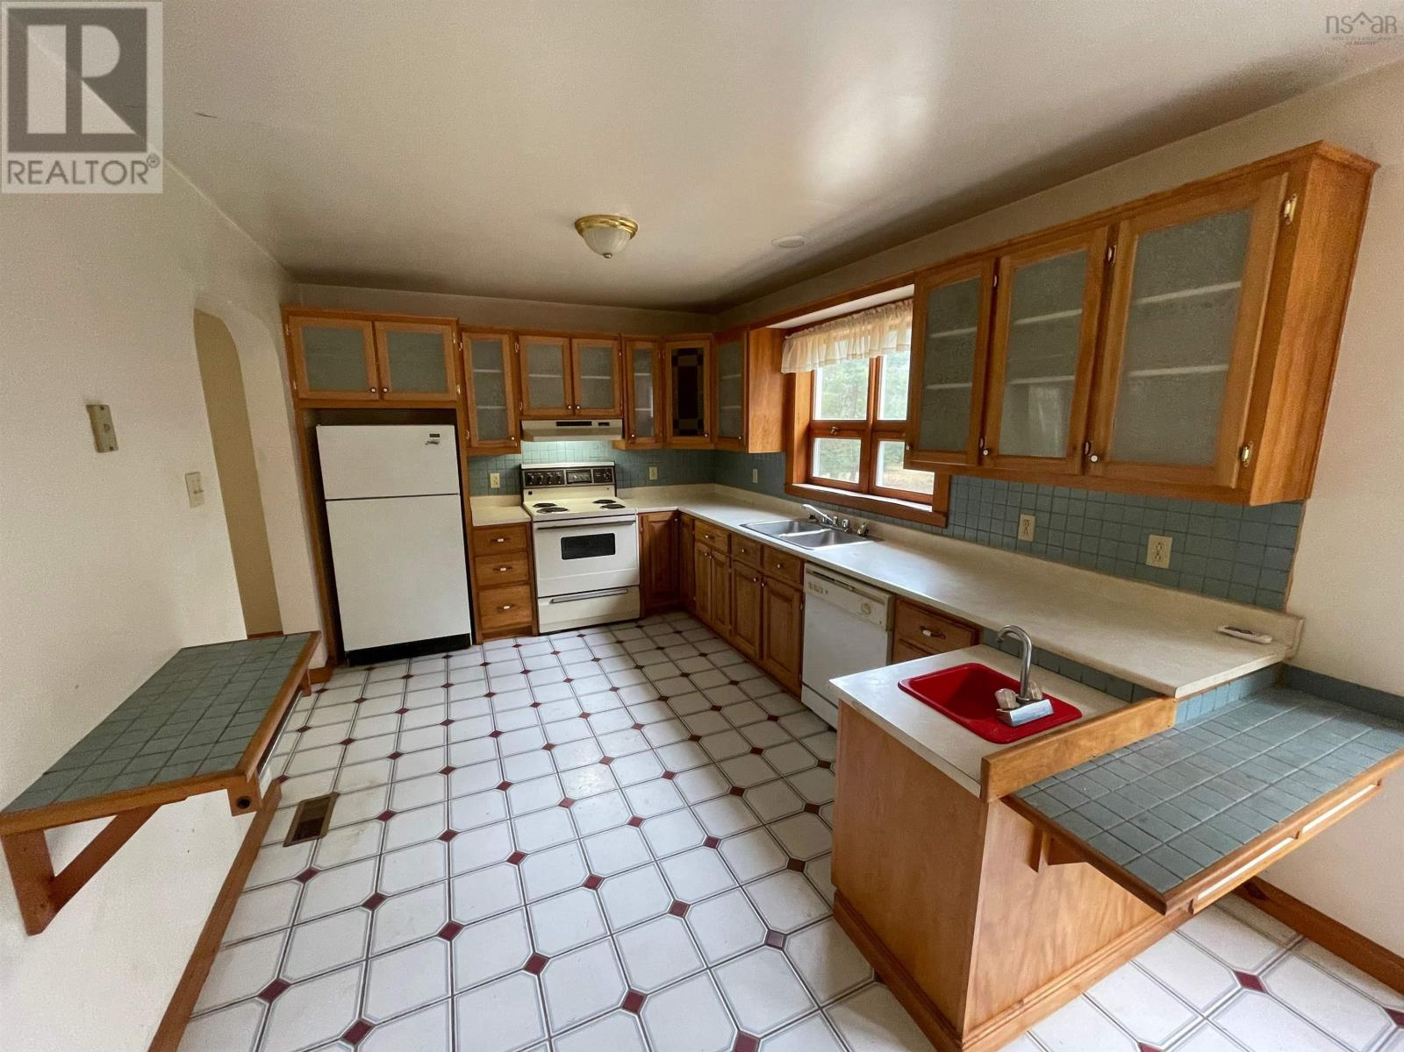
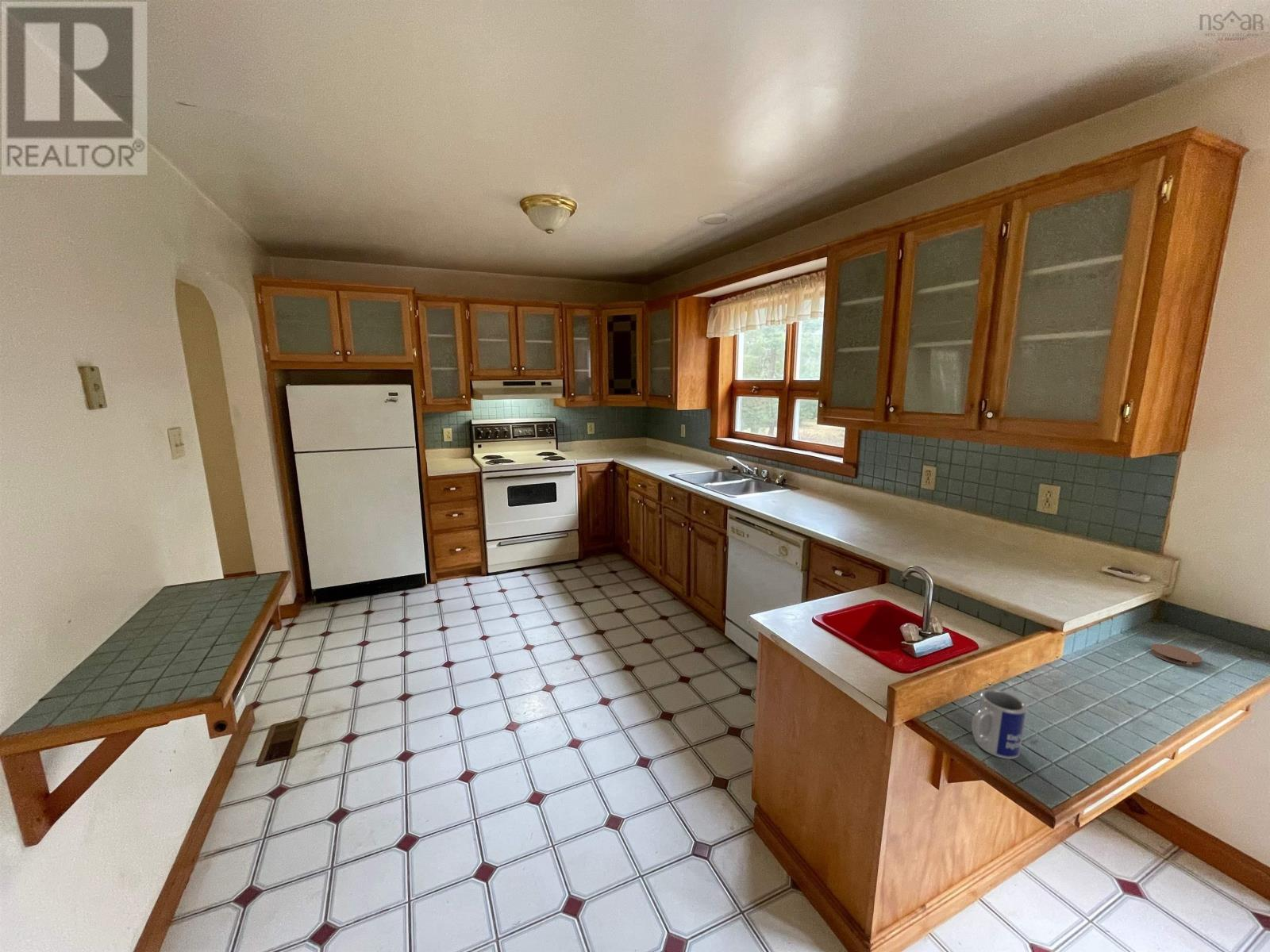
+ coaster [1150,643,1203,667]
+ mug [971,689,1027,760]
